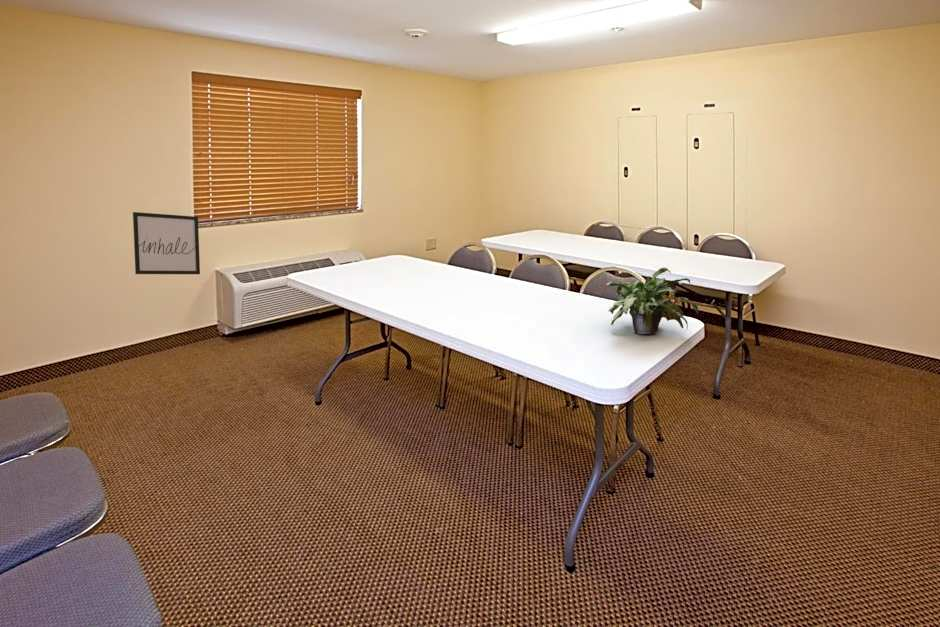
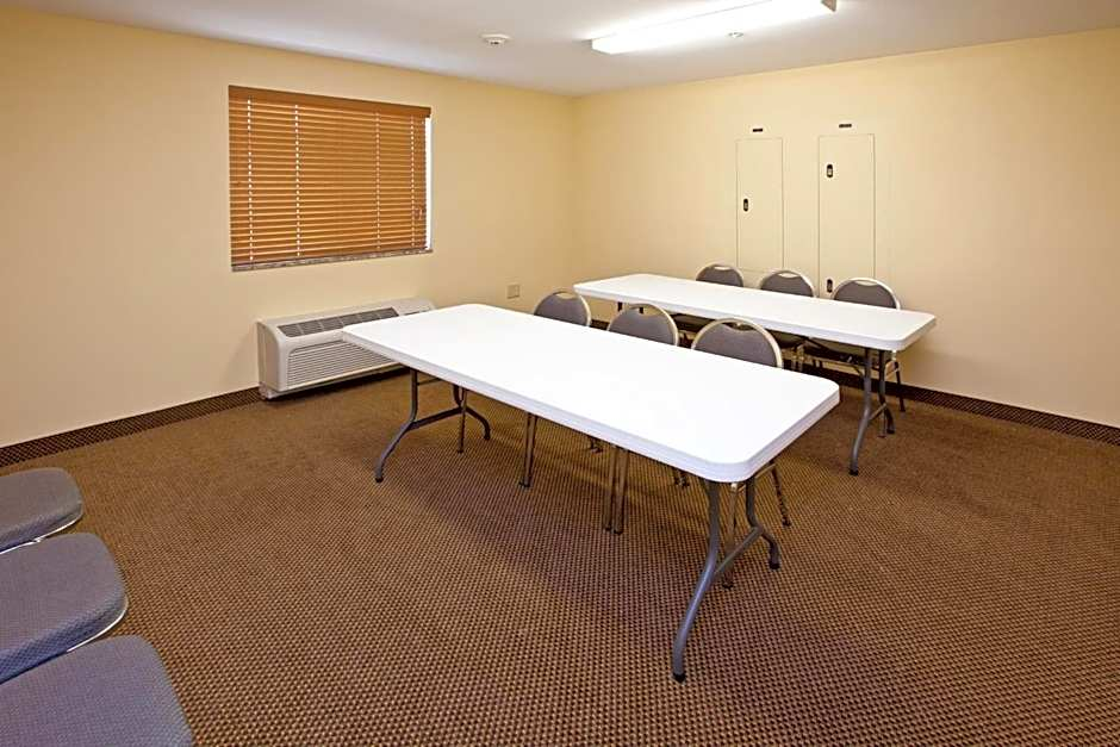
- wall art [132,211,201,275]
- potted plant [605,267,699,335]
